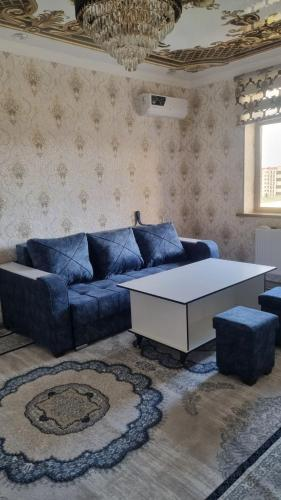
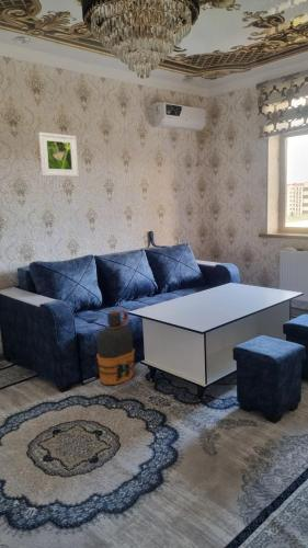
+ water bottle [95,309,136,386]
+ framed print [37,132,80,178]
